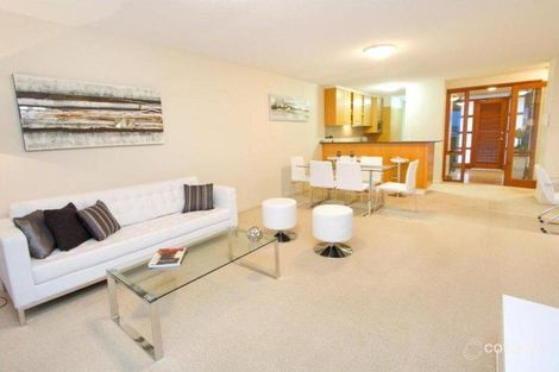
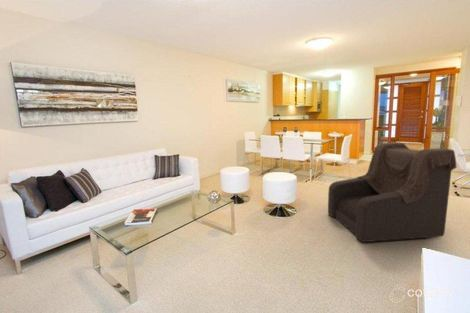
+ armchair [327,141,458,243]
